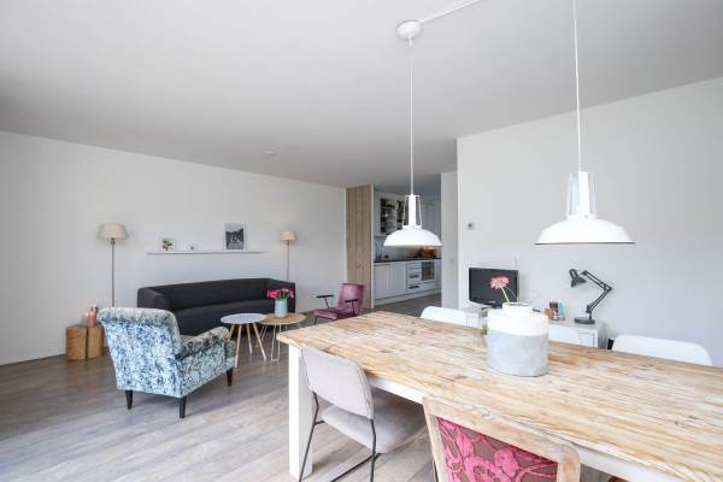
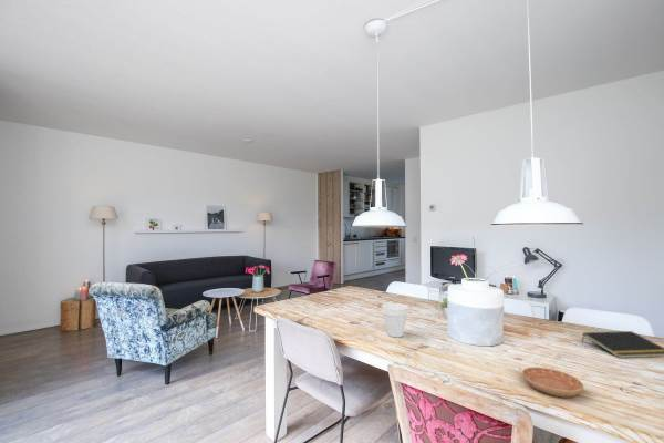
+ cup [382,302,409,338]
+ saucer [521,367,584,399]
+ notepad [581,330,664,359]
